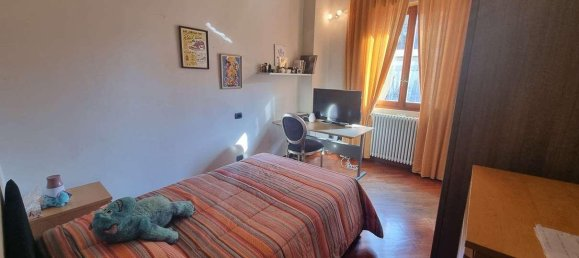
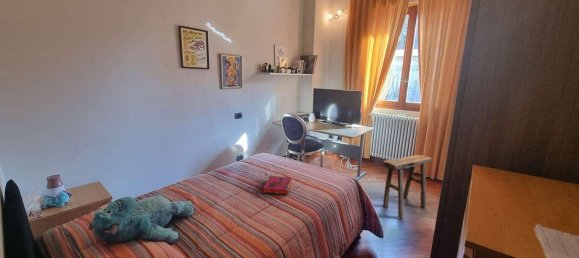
+ stool [382,154,433,219]
+ hardback book [262,175,293,196]
